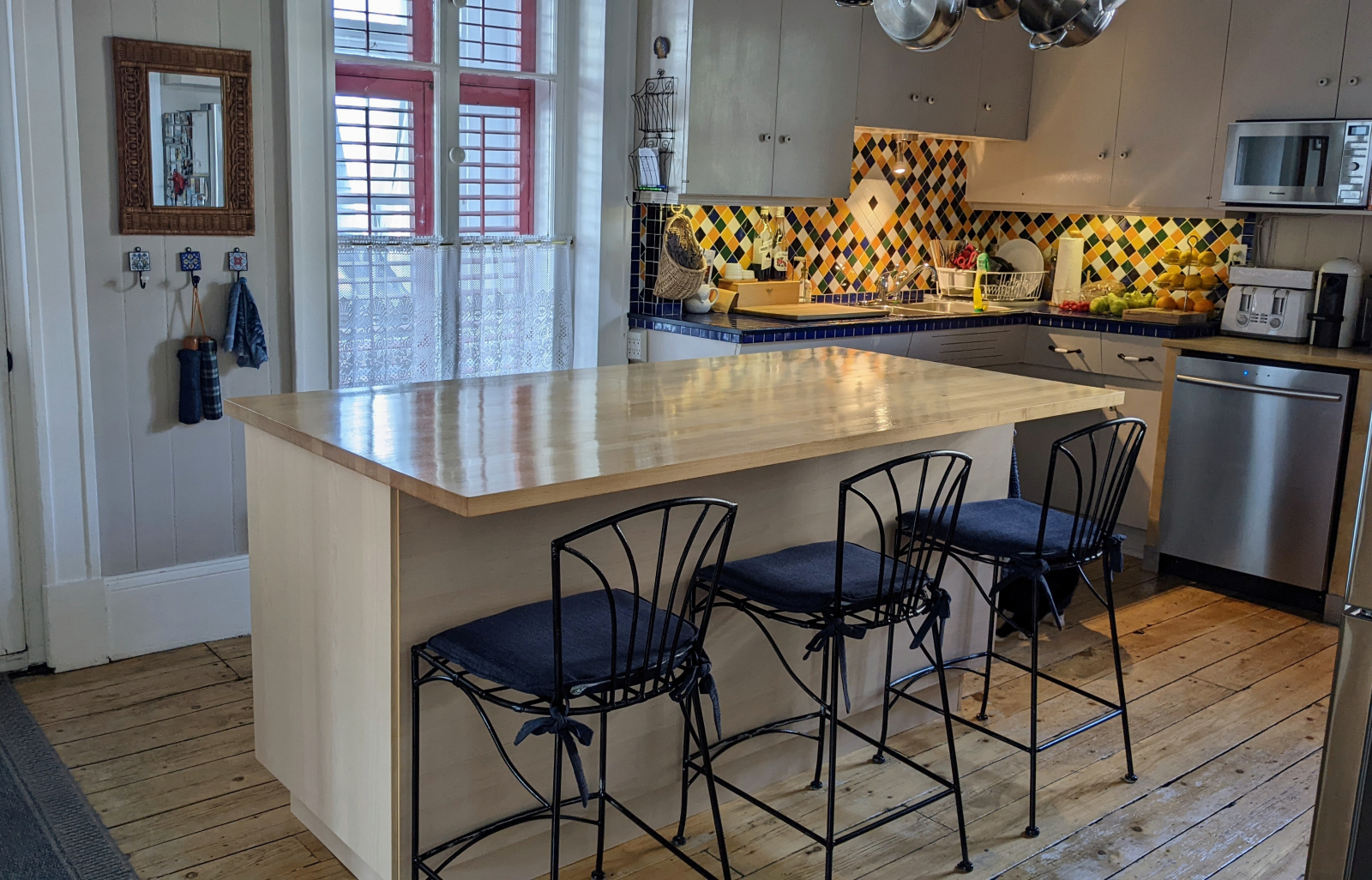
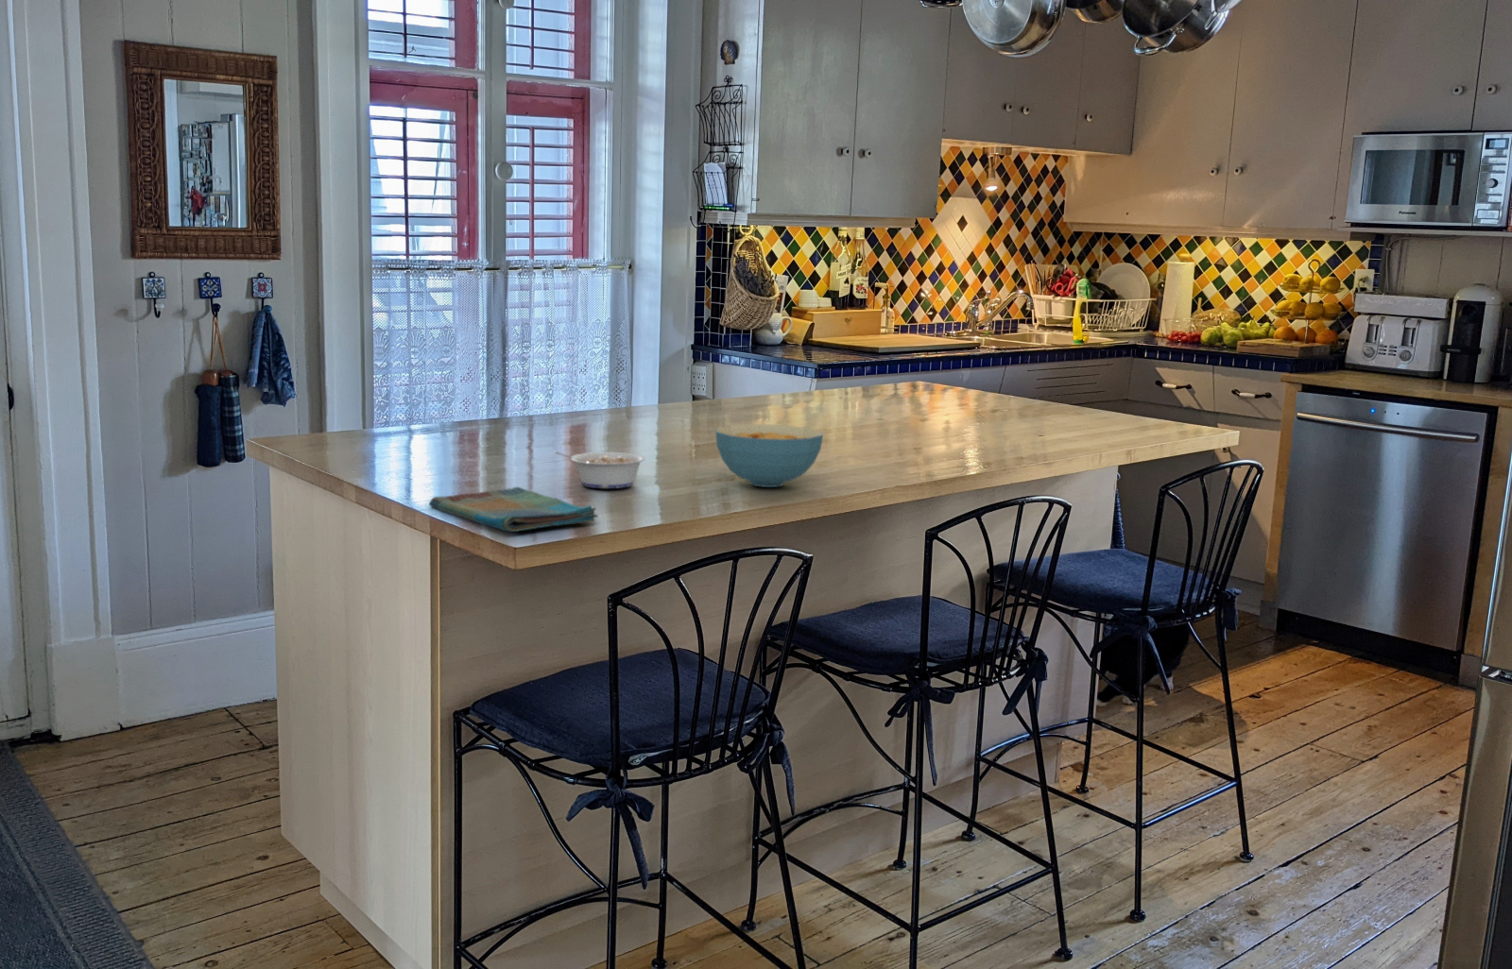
+ legume [553,450,647,489]
+ cereal bowl [714,423,824,488]
+ dish towel [428,487,600,533]
